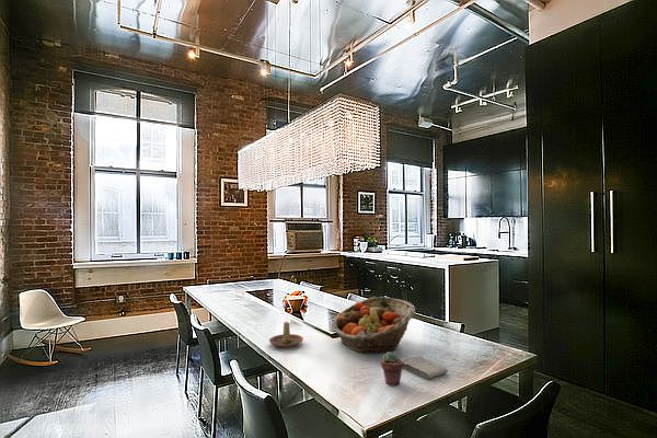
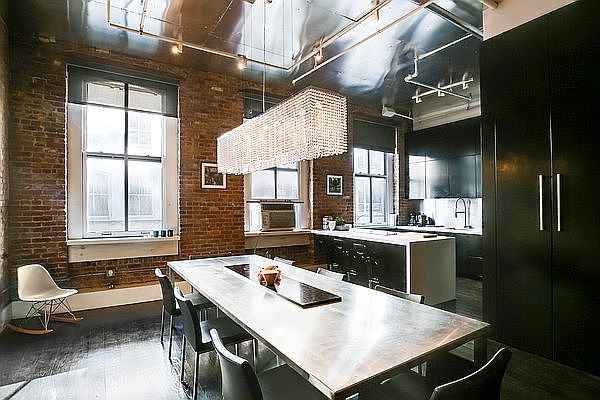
- fruit basket [331,296,416,355]
- washcloth [403,355,449,380]
- candle holder [268,321,304,348]
- potted succulent [380,351,404,387]
